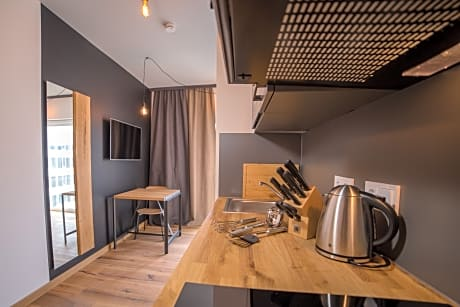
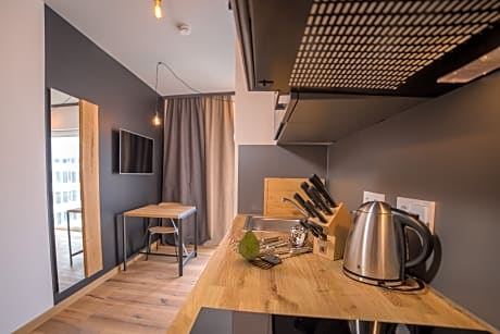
+ fruit [238,227,261,261]
